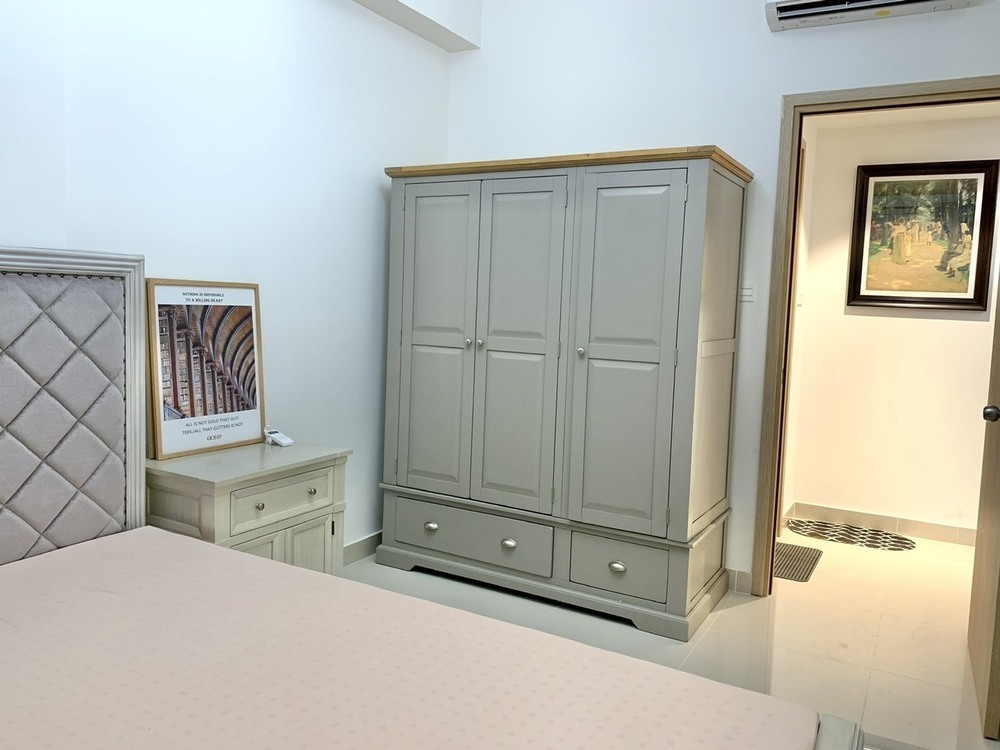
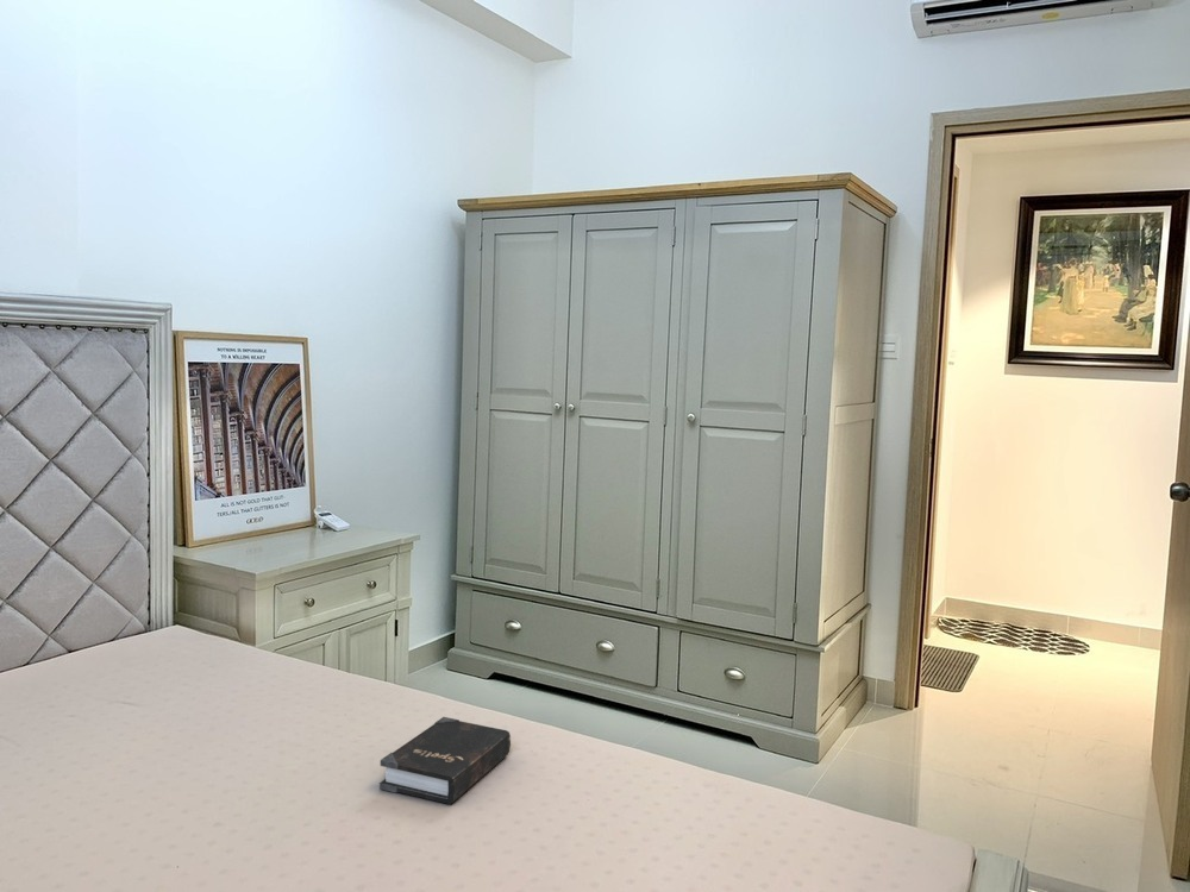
+ hardback book [378,716,512,805]
